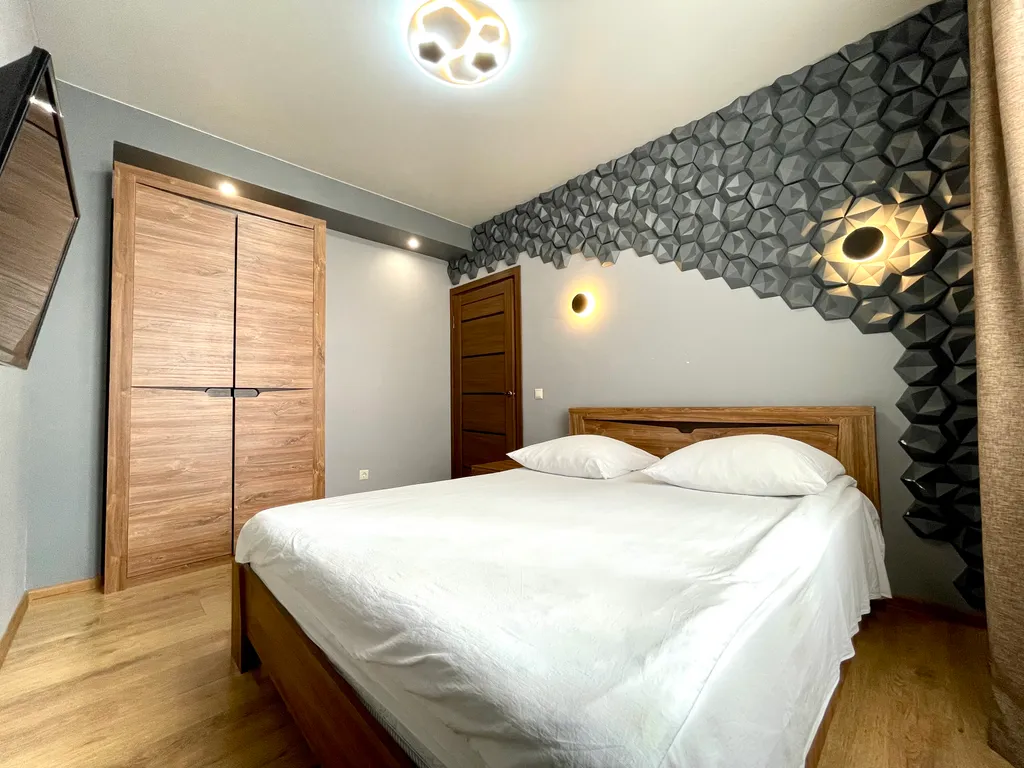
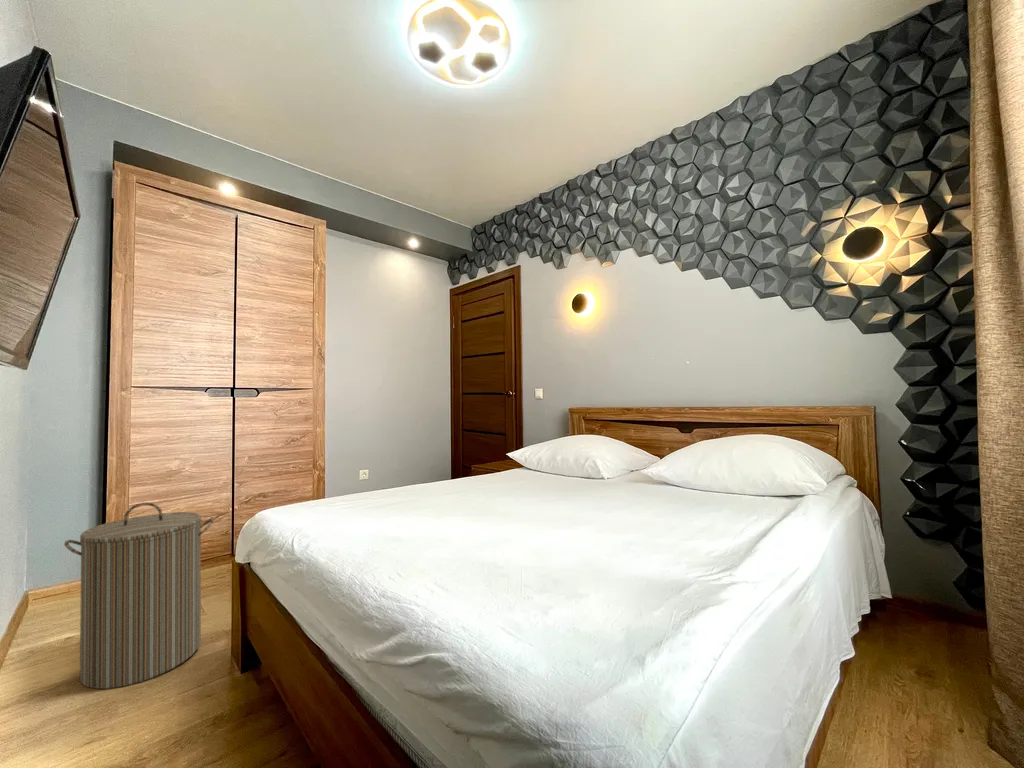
+ laundry hamper [63,502,215,690]
